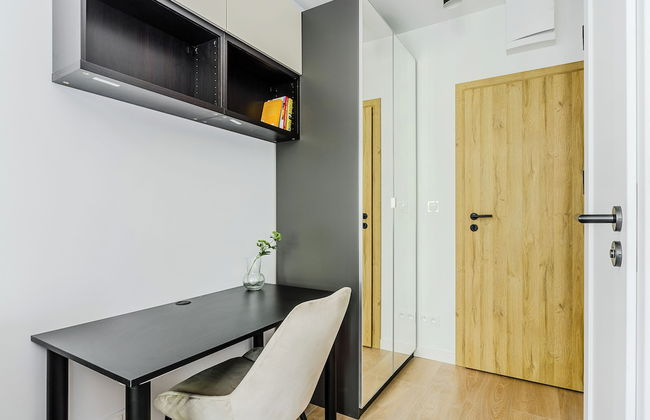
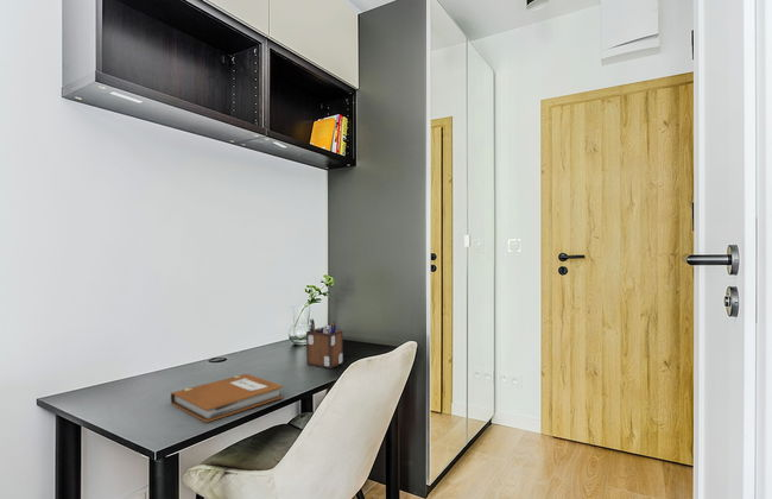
+ notebook [170,373,284,424]
+ desk organizer [305,317,344,369]
